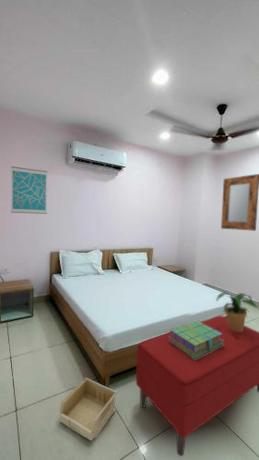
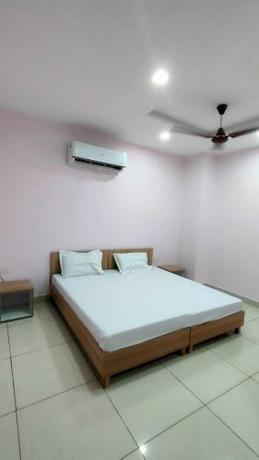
- stack of books [168,320,224,359]
- wall art [10,165,48,215]
- home mirror [220,173,259,232]
- storage bin [59,377,118,442]
- bench [135,315,259,457]
- potted plant [215,291,259,332]
